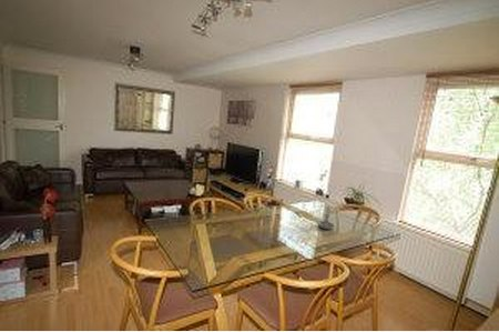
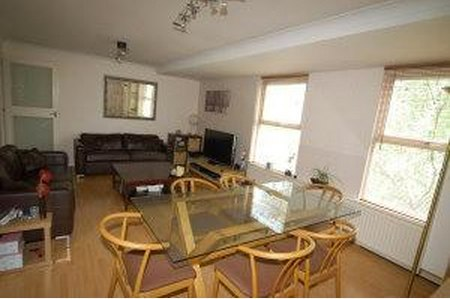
- candle [316,204,336,230]
